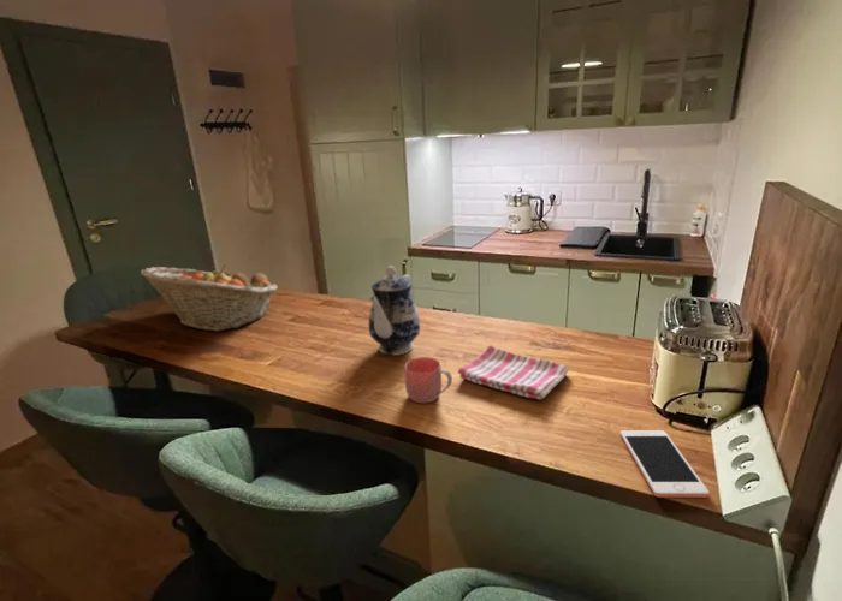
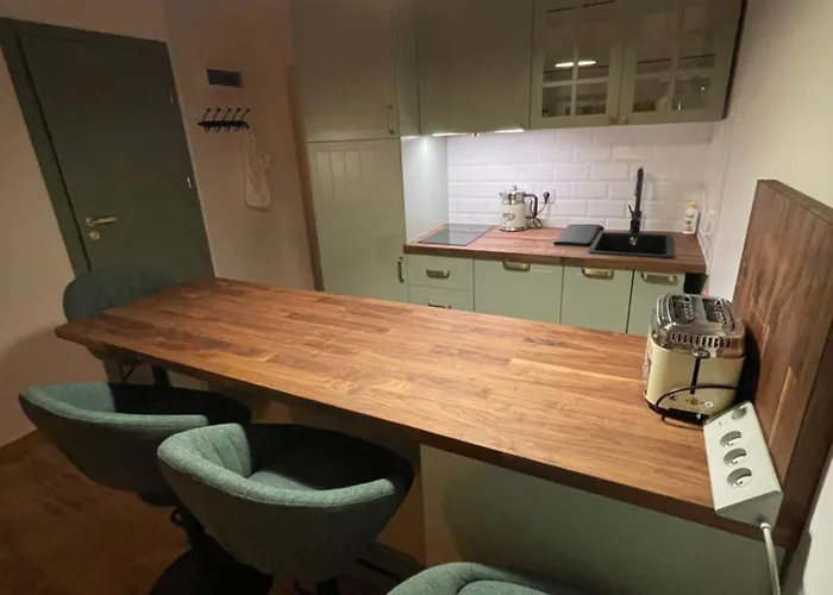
- fruit basket [140,263,279,332]
- teapot [367,264,422,356]
- dish towel [457,344,569,400]
- mug [403,356,453,405]
- cell phone [619,429,711,499]
